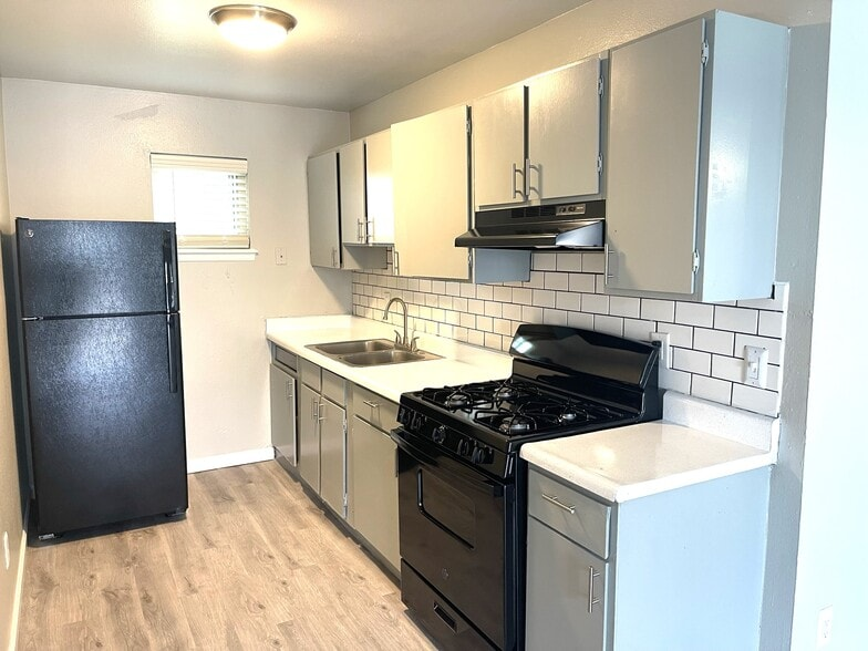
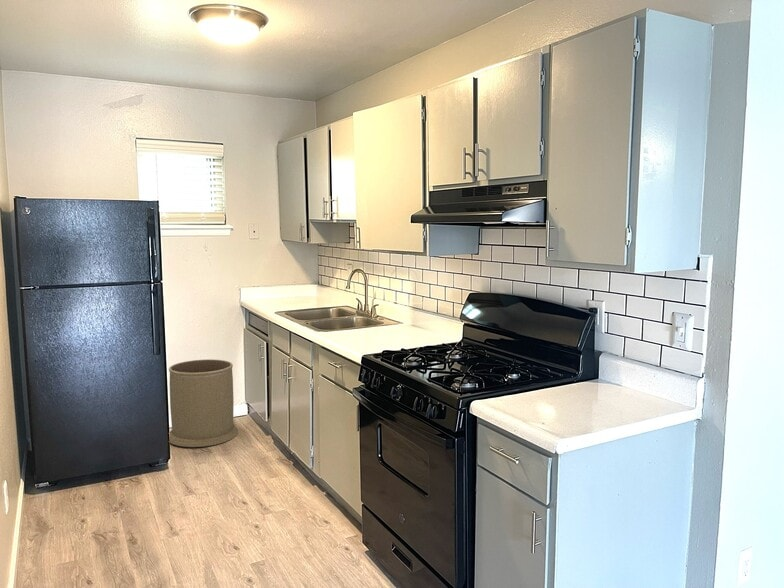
+ trash can [168,358,239,448]
